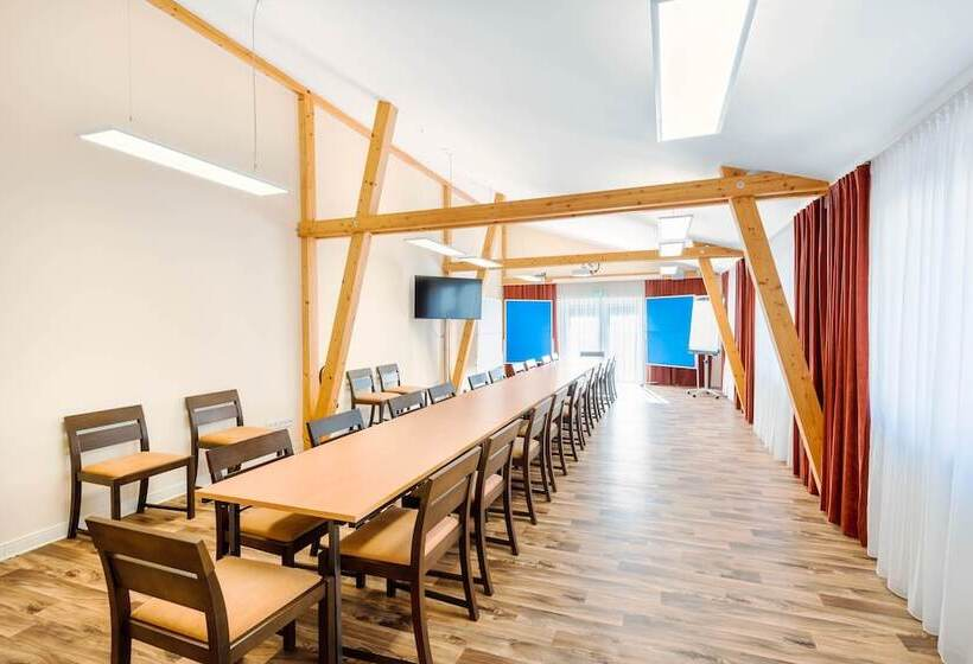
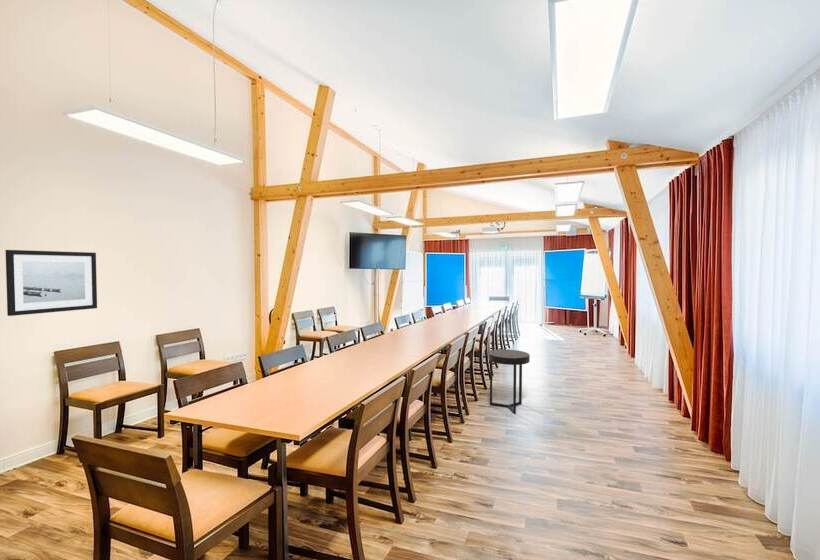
+ wall art [4,249,98,317]
+ side table [488,349,531,415]
